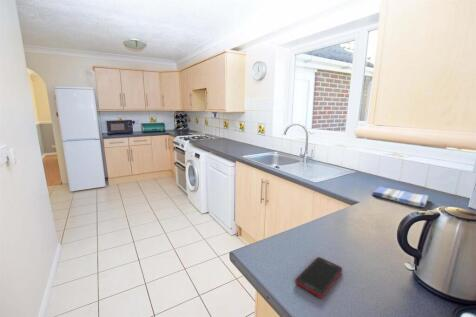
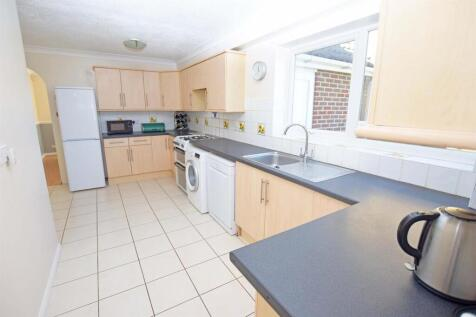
- cell phone [294,256,343,299]
- dish towel [371,186,429,208]
